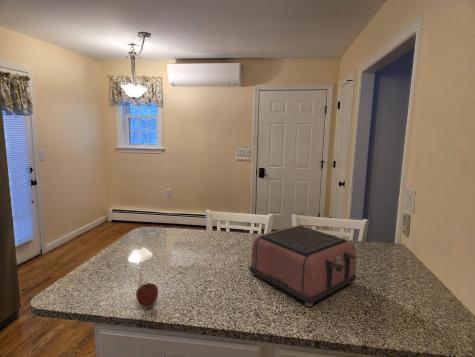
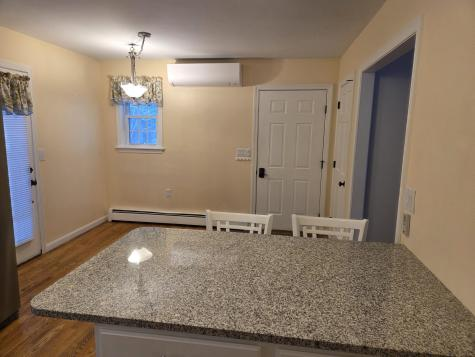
- toaster [248,225,357,307]
- fruit [135,282,159,309]
